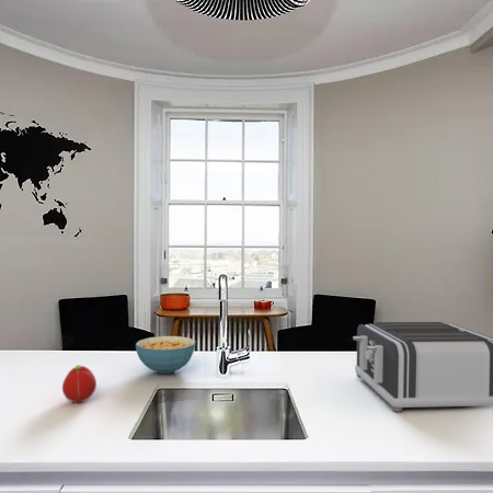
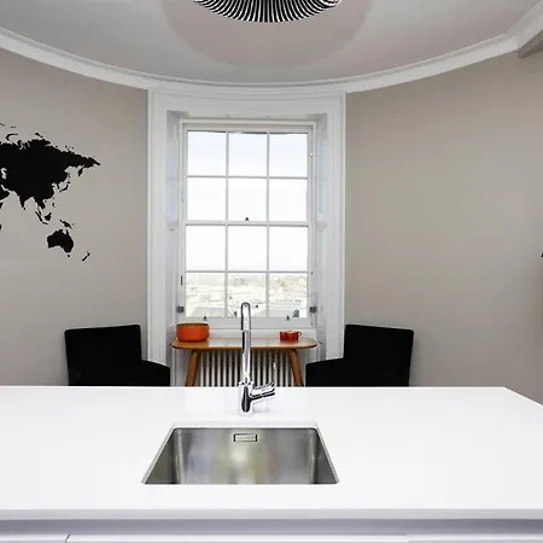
- toaster [352,321,493,413]
- fruit [61,364,98,403]
- cereal bowl [135,335,196,375]
